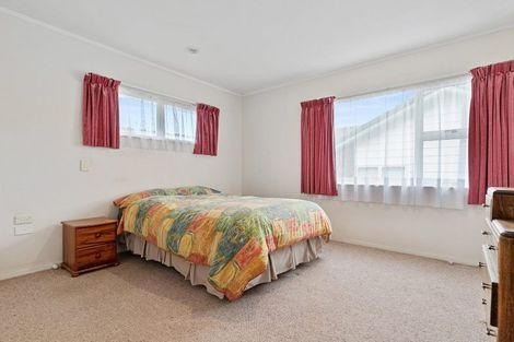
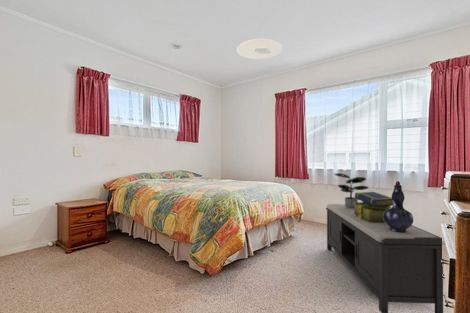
+ bench [325,203,444,313]
+ ceiling light [236,38,284,60]
+ potted plant [333,172,370,209]
+ decorative vase [383,180,414,233]
+ stack of books [353,191,393,223]
